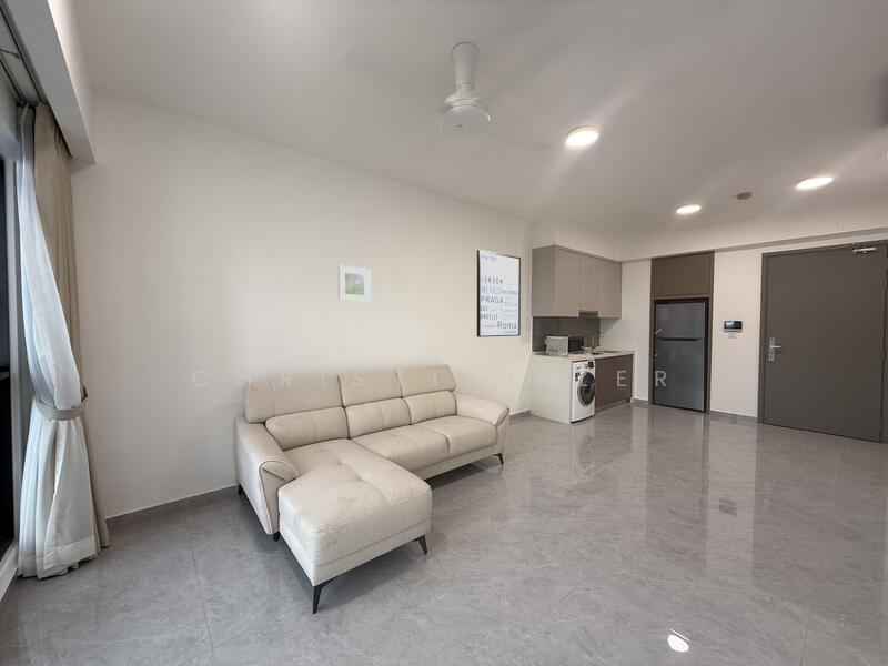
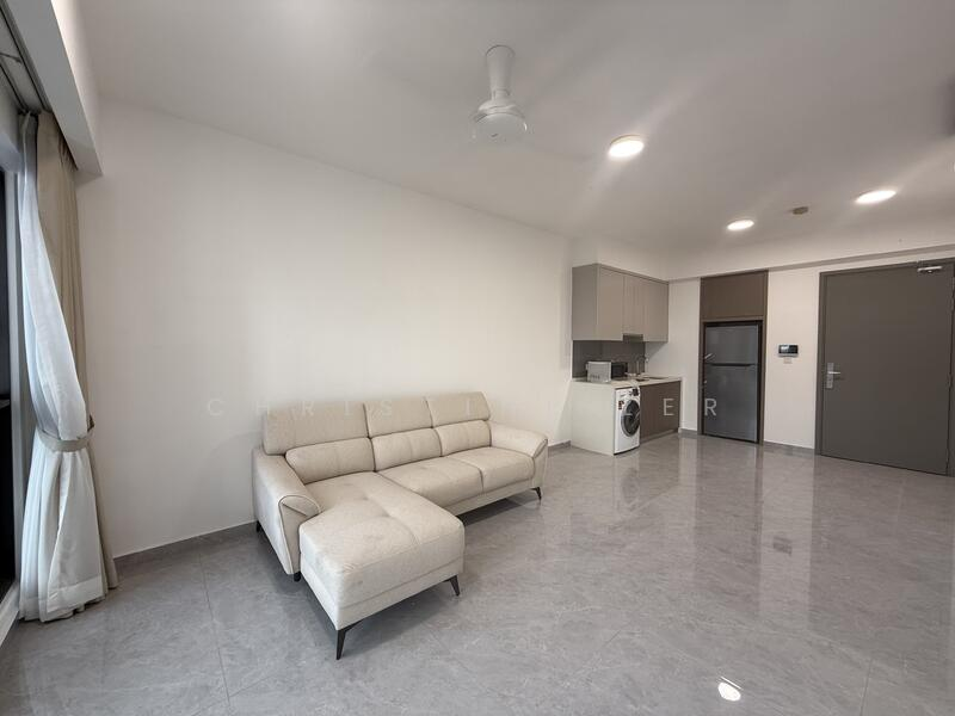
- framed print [337,264,372,303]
- wall art [476,249,522,339]
